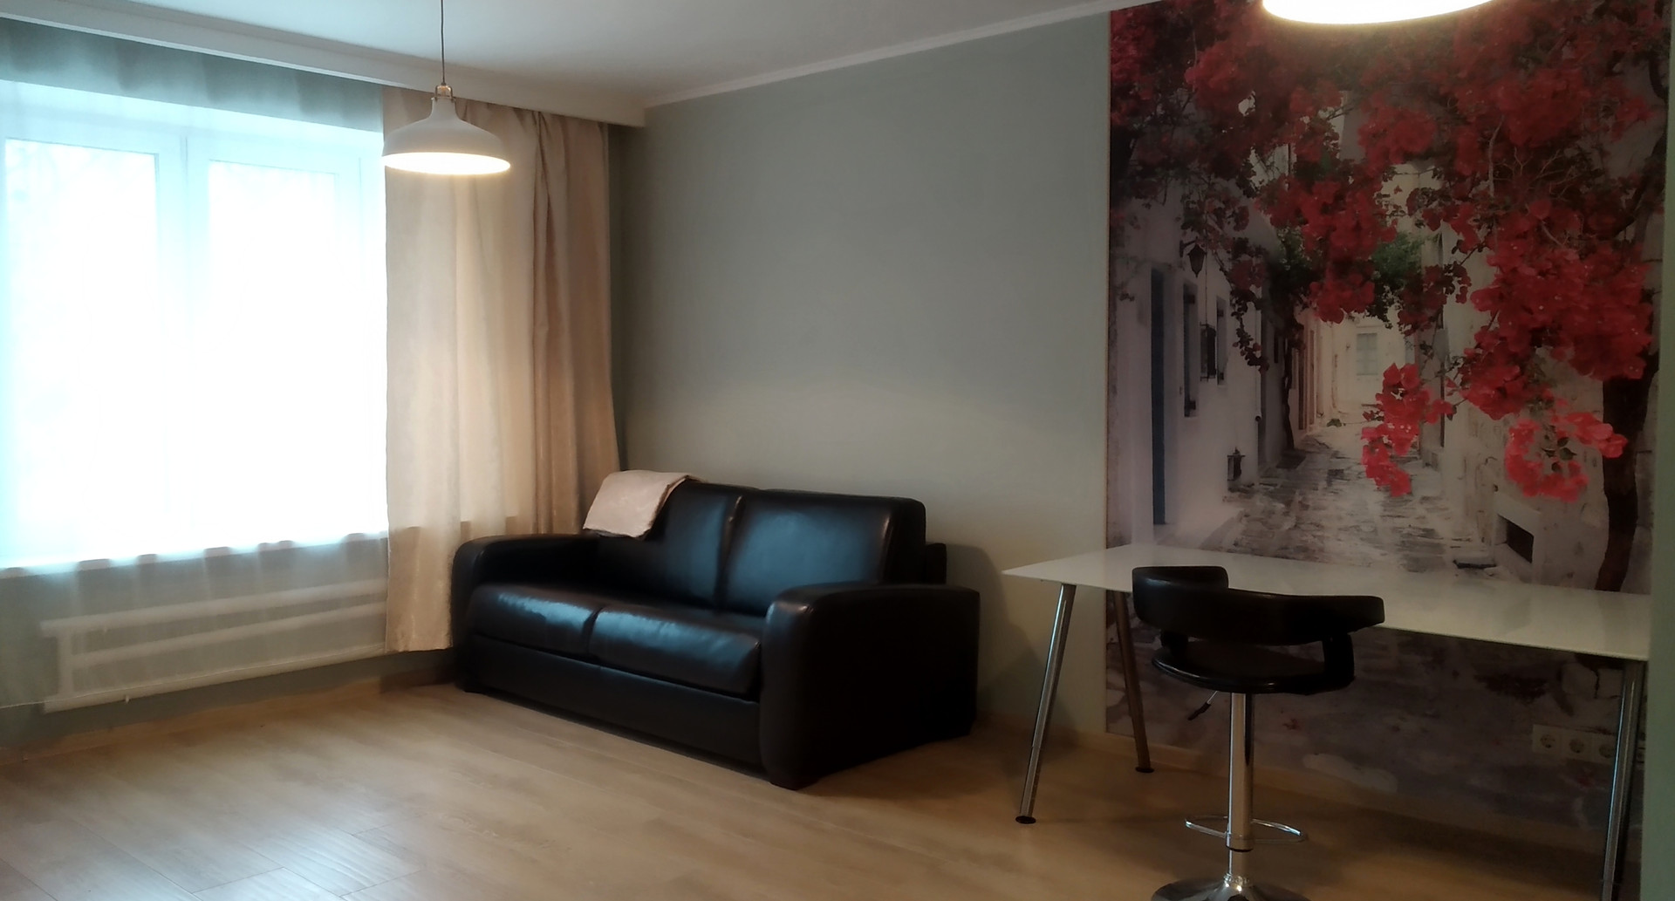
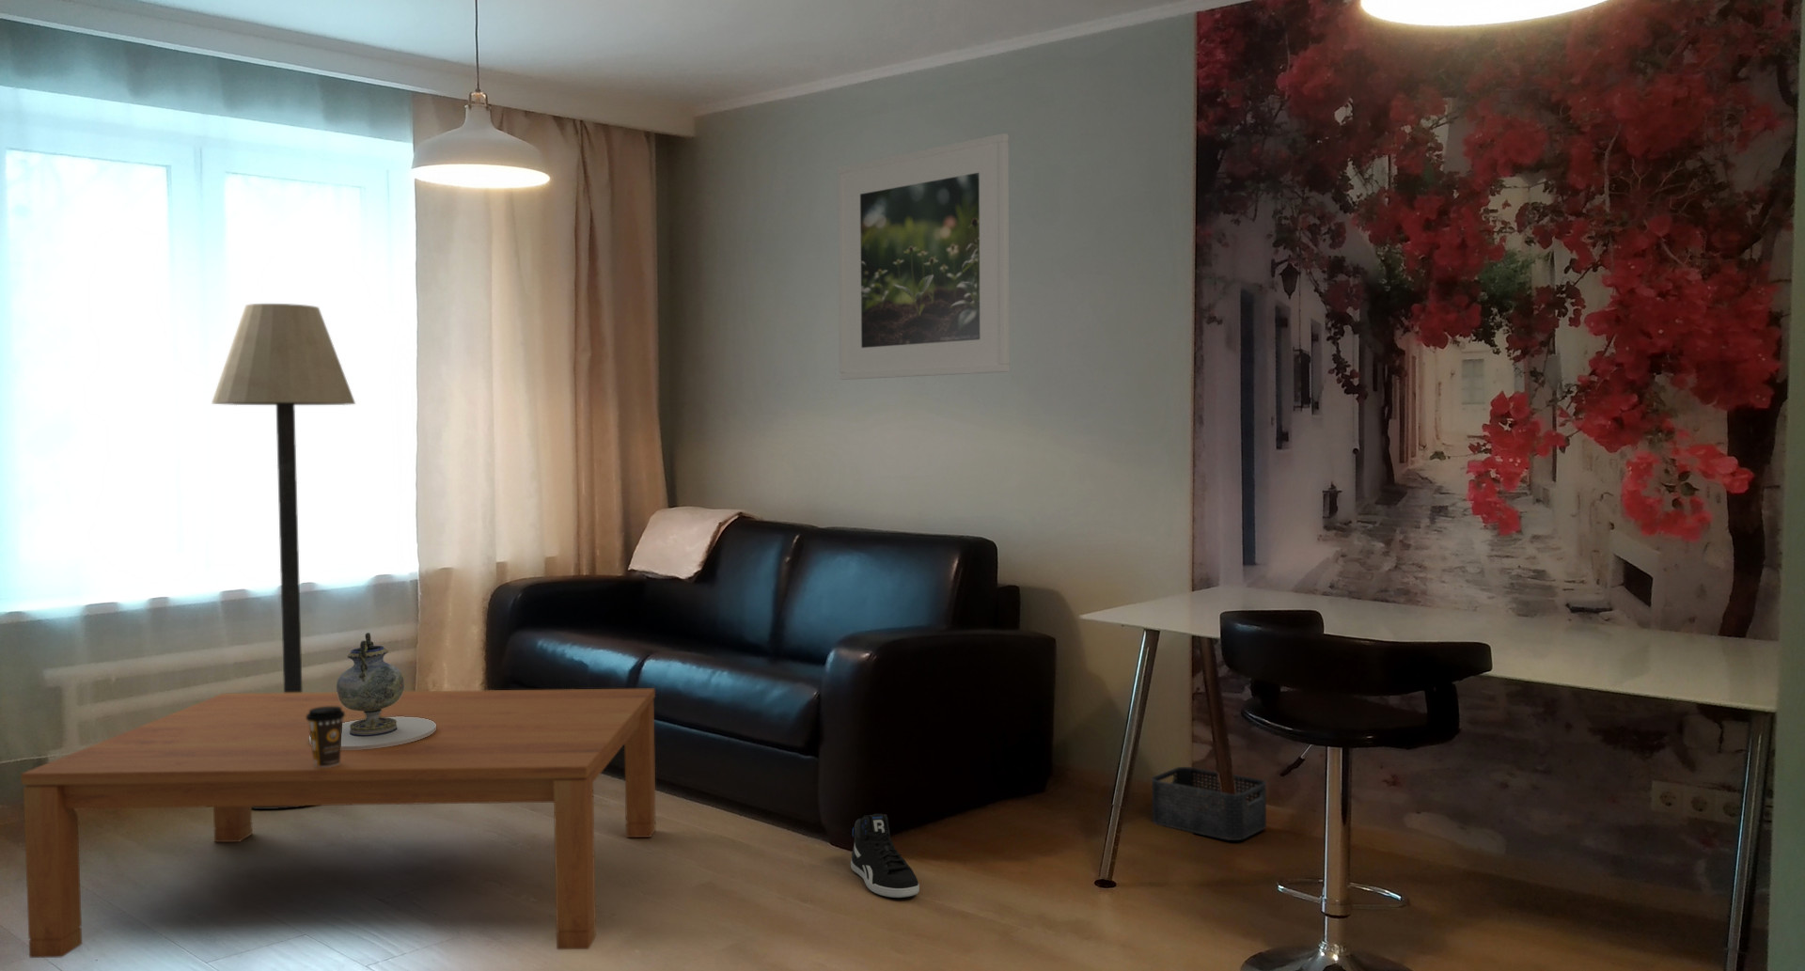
+ decorative vase [310,631,436,750]
+ floor lamp [210,303,356,811]
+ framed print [837,133,1010,380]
+ coffee cup [306,706,345,767]
+ storage bin [1151,767,1267,842]
+ sneaker [850,813,920,898]
+ coffee table [20,688,657,959]
